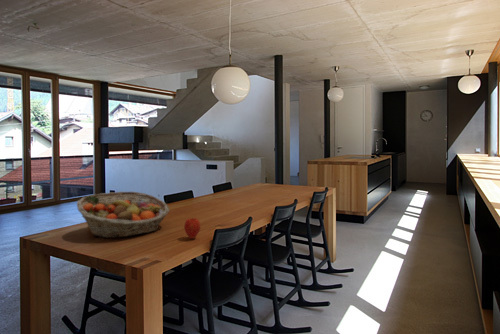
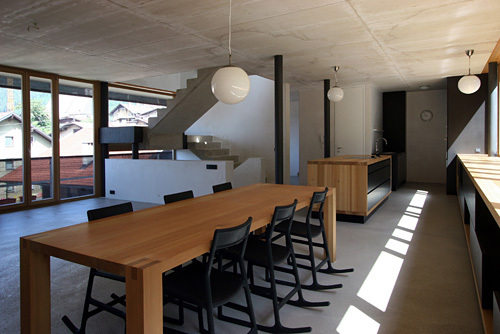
- apple [183,217,202,240]
- fruit basket [76,191,170,239]
